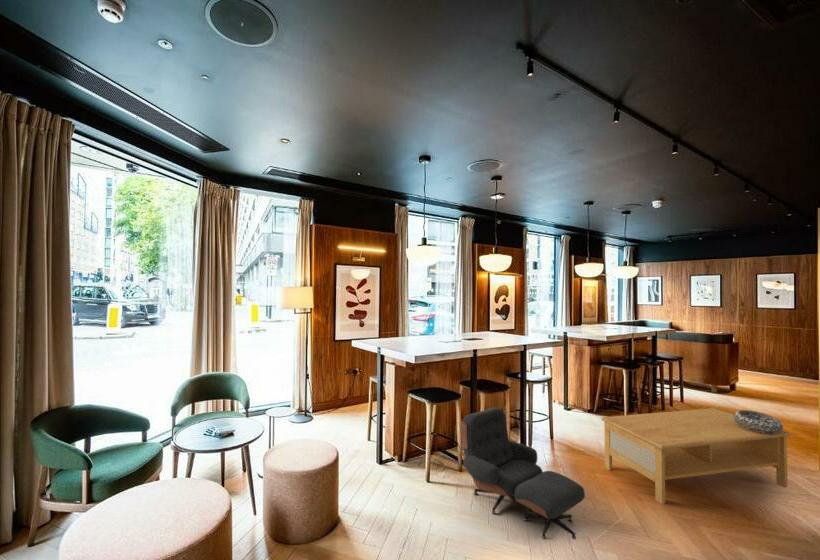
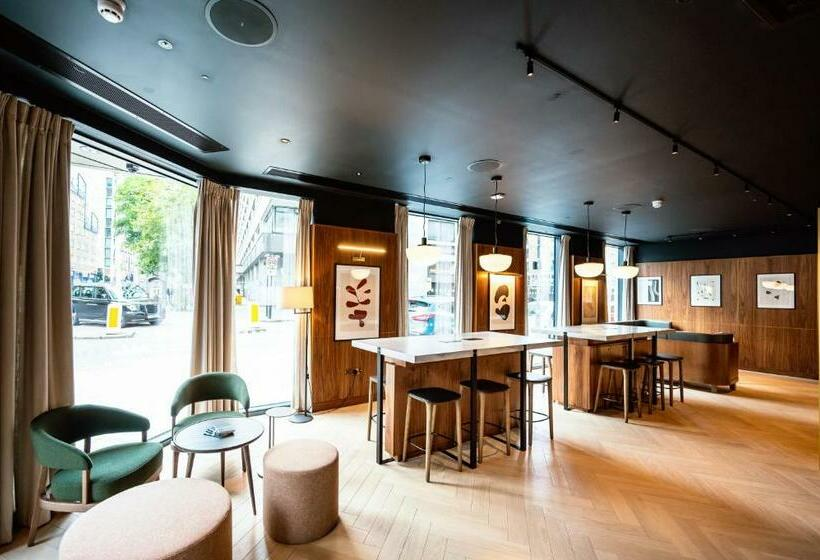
- lounge chair [460,406,586,540]
- coffee table [600,407,793,505]
- decorative bowl [733,409,784,434]
